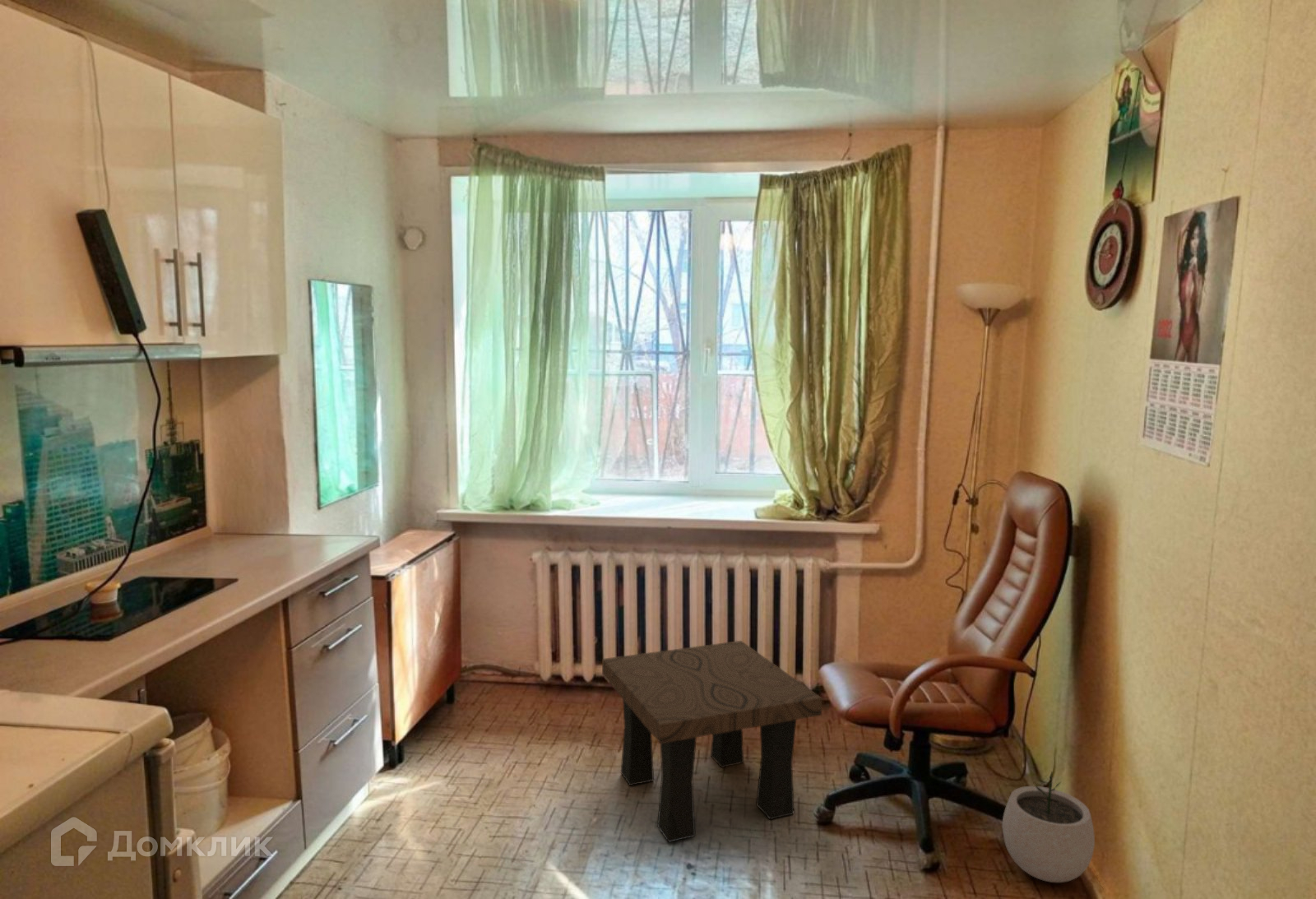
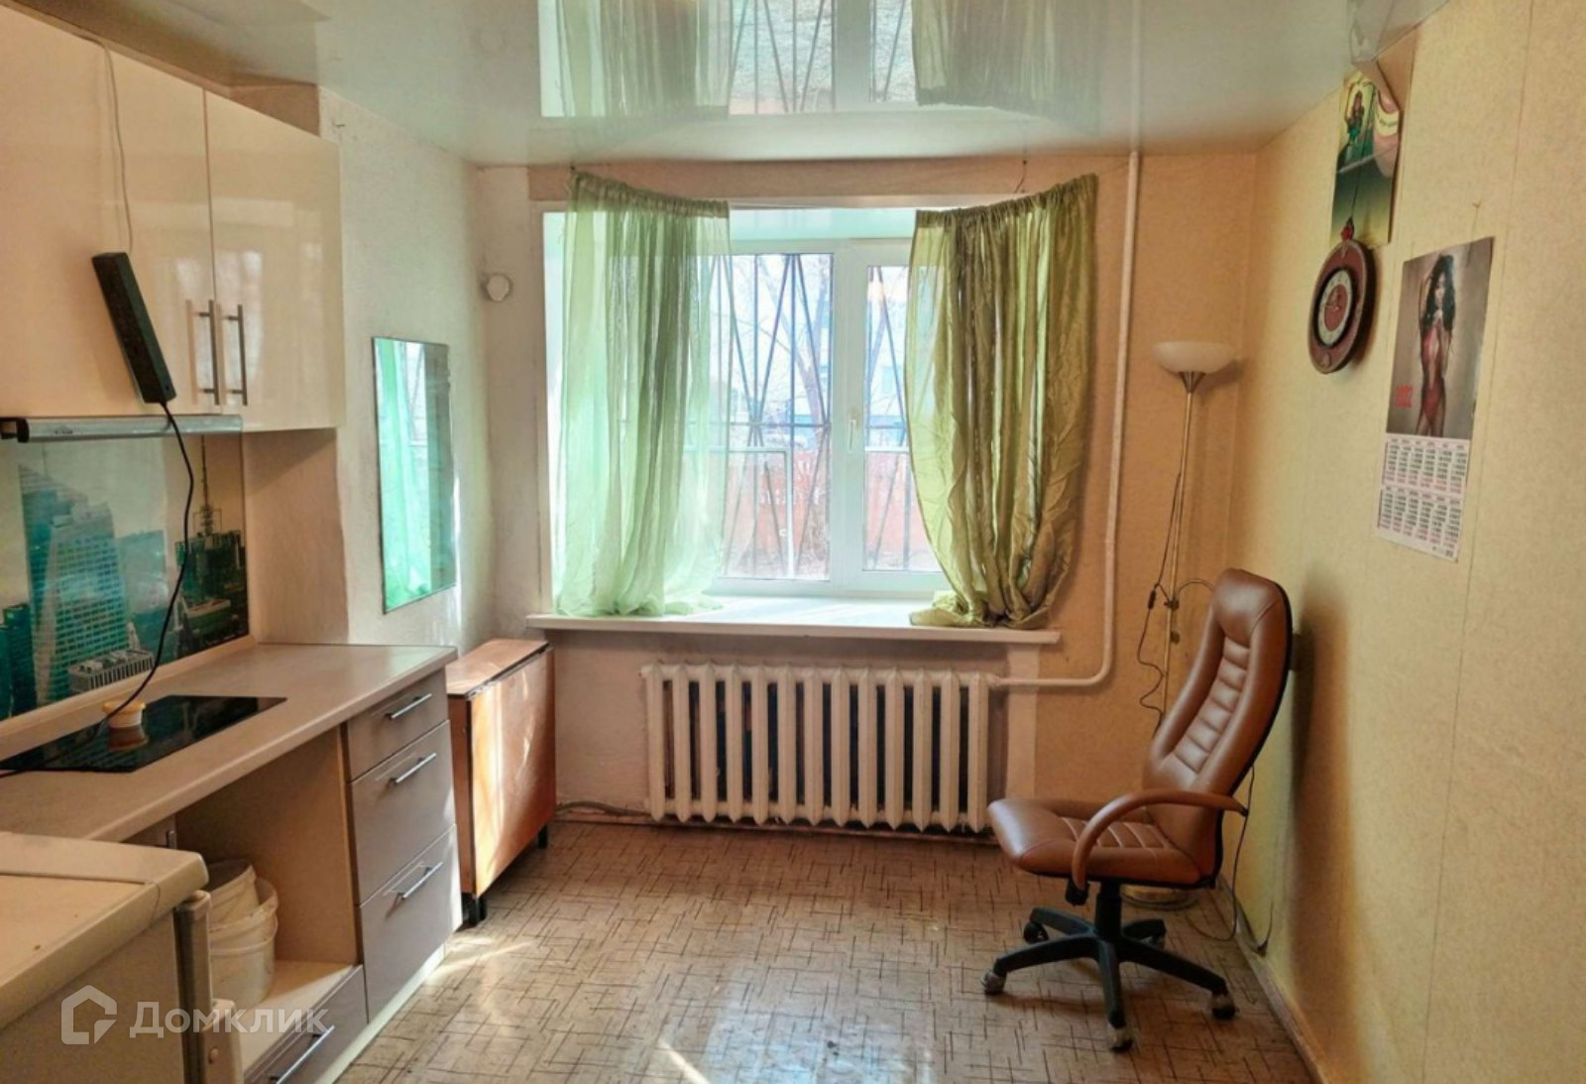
- side table [601,640,822,843]
- plant pot [1002,772,1096,883]
